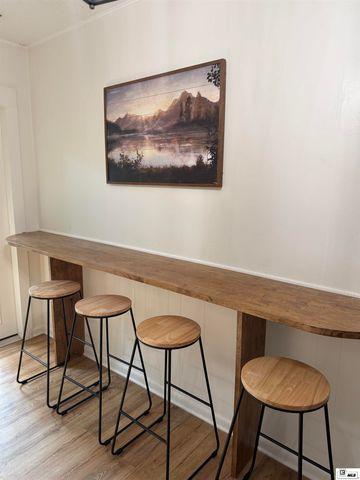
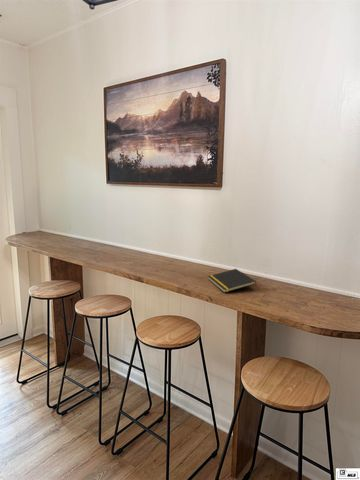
+ notepad [207,268,257,294]
